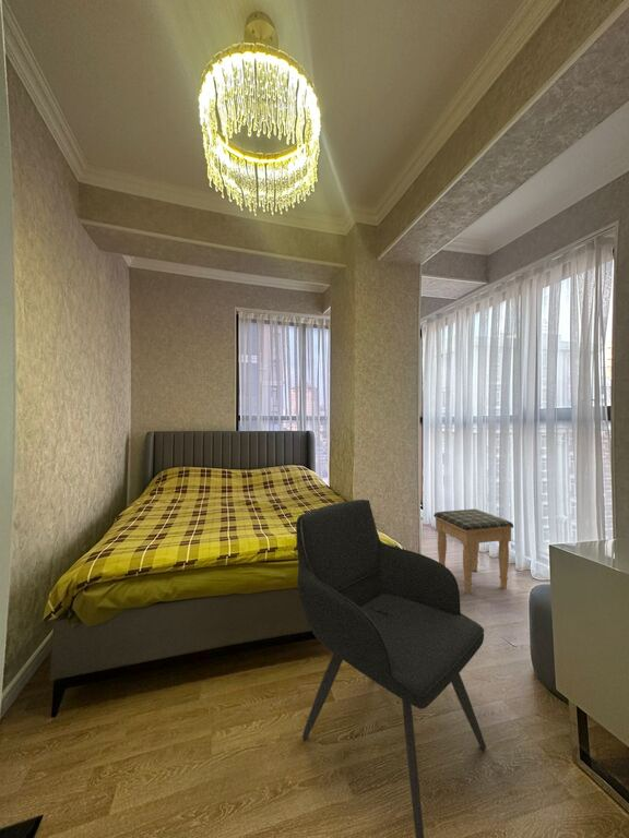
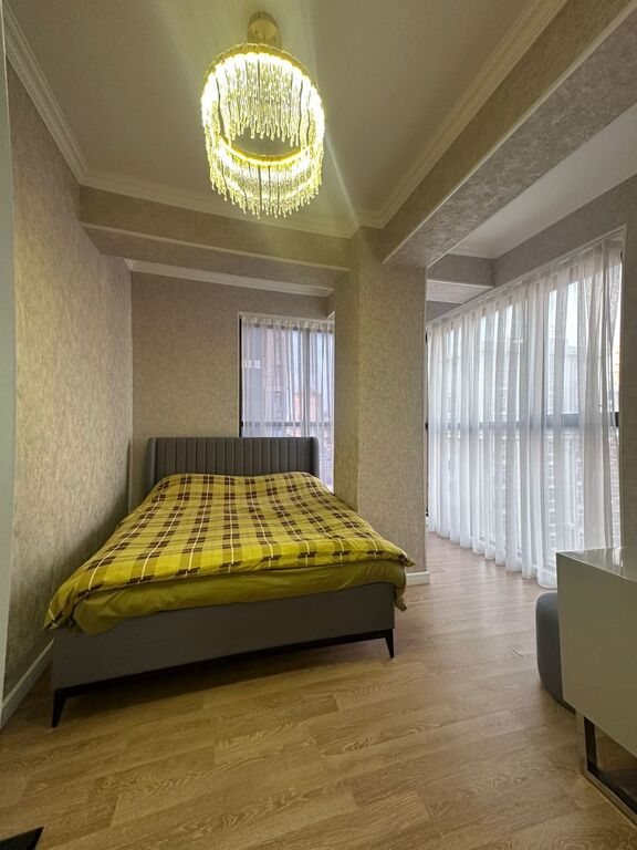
- armchair [295,499,487,838]
- footstool [432,508,514,596]
